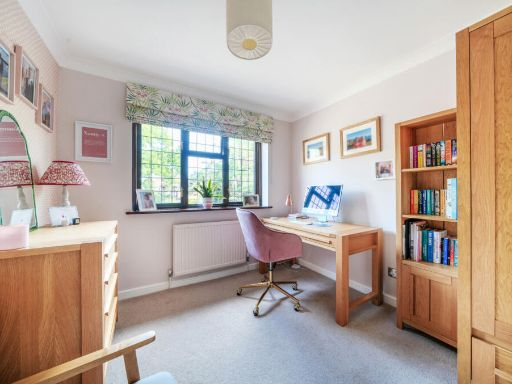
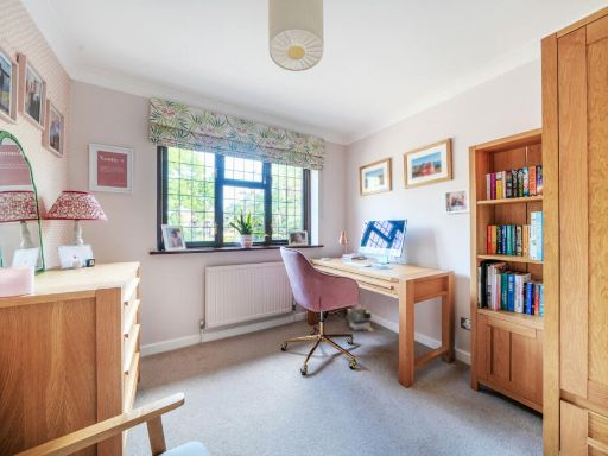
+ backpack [346,304,375,332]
